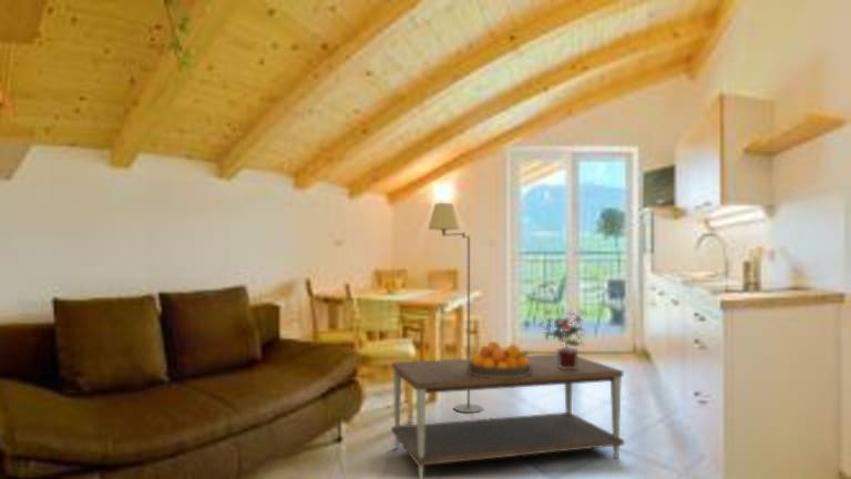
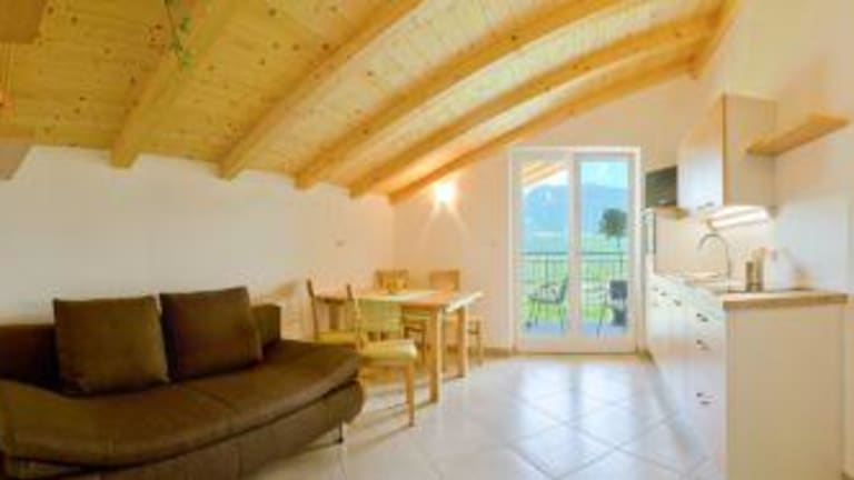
- fruit bowl [469,340,534,378]
- coffee table [390,353,625,479]
- potted flower [537,308,587,369]
- floor lamp [427,202,484,414]
